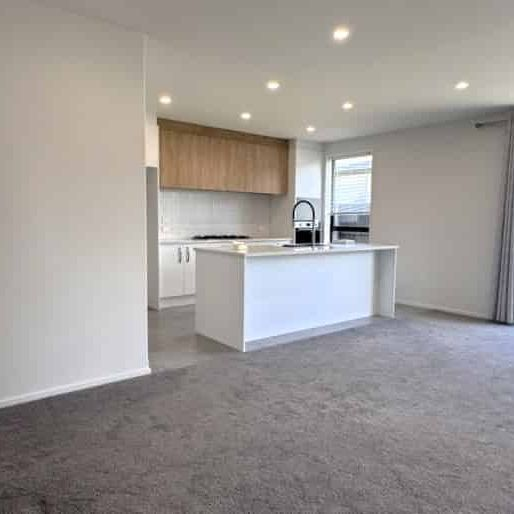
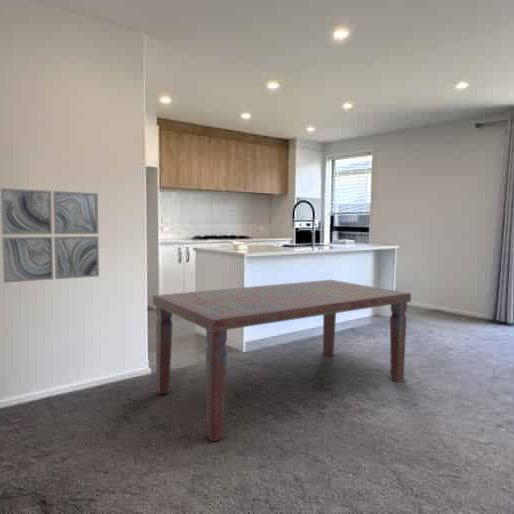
+ dining table [152,279,412,443]
+ wall art [0,187,100,284]
